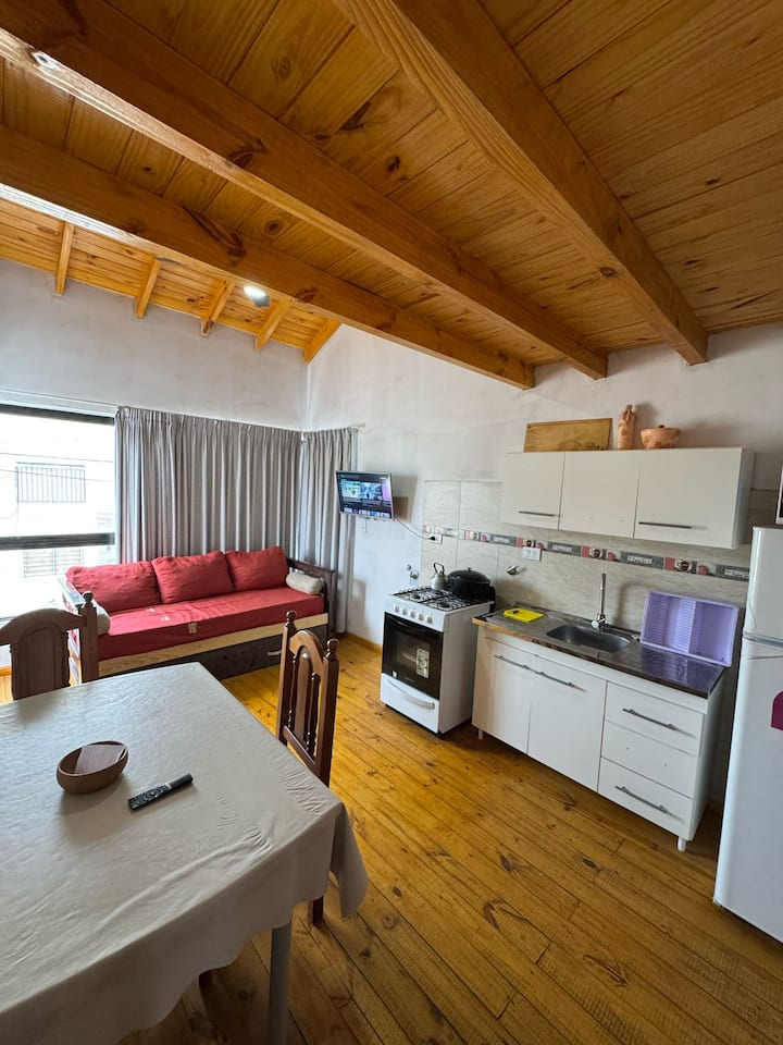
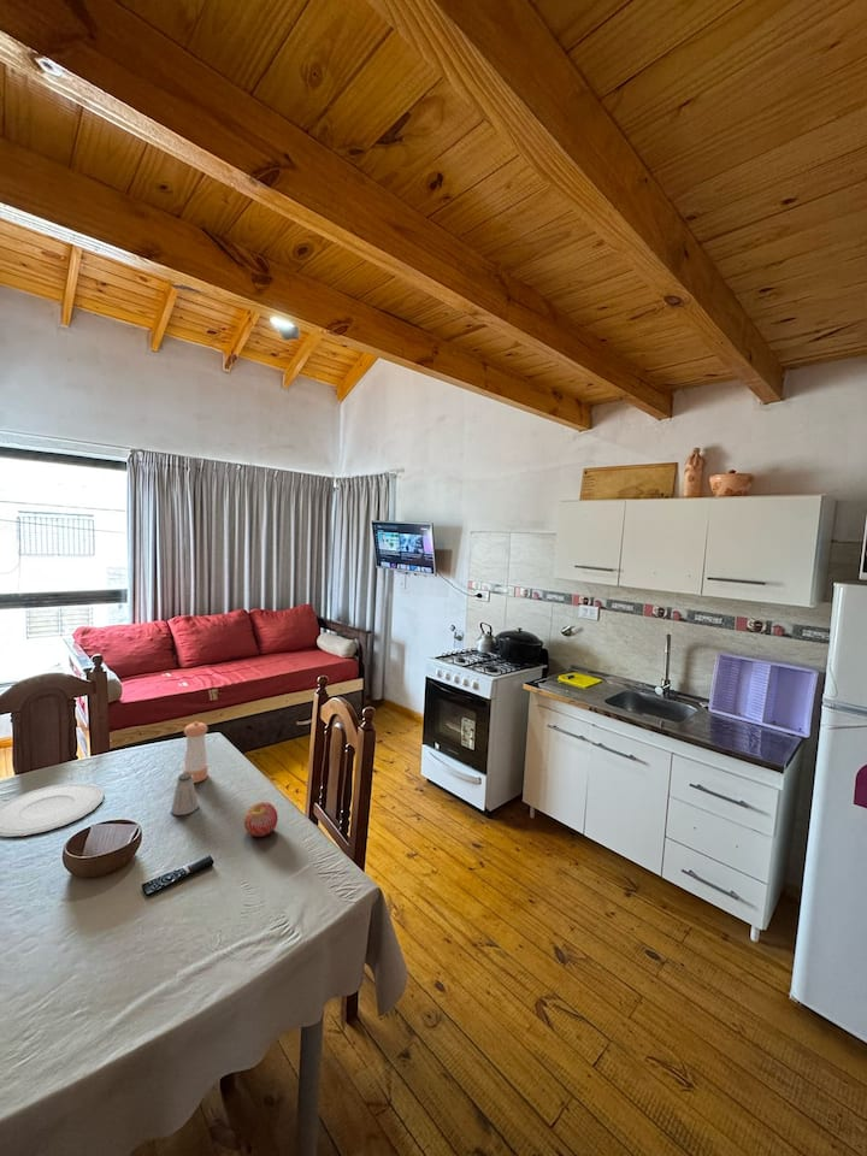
+ saltshaker [170,773,200,816]
+ plate [0,782,106,838]
+ apple [243,801,279,838]
+ pepper shaker [182,720,208,784]
